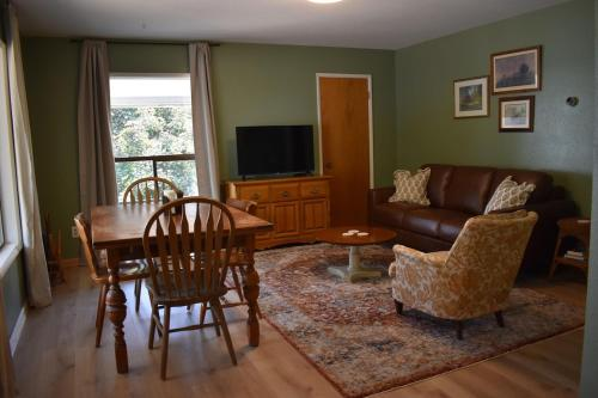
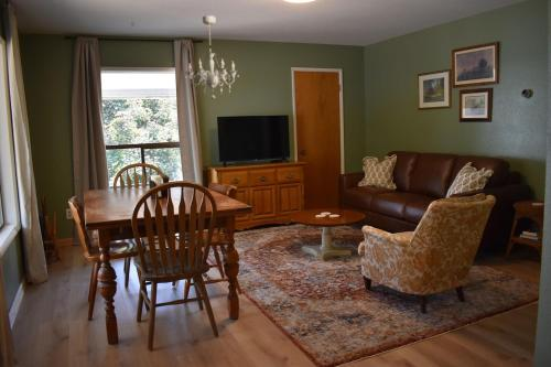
+ chandelier [184,14,240,100]
